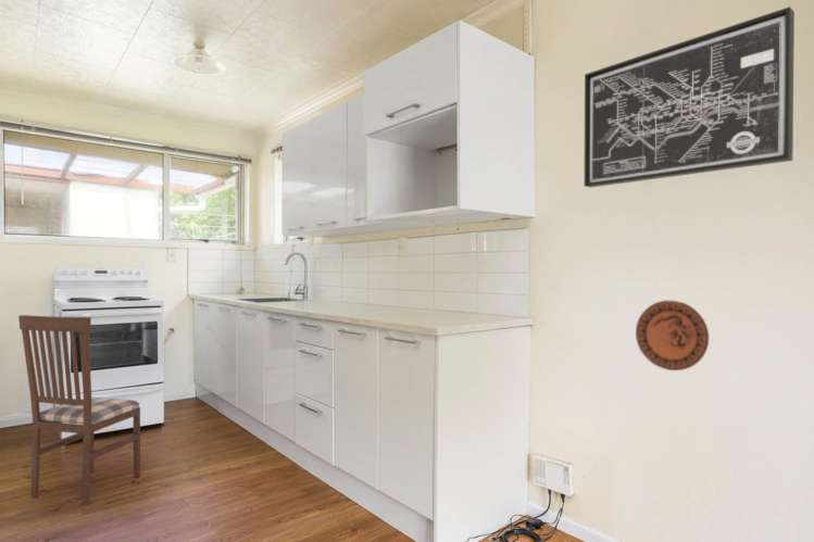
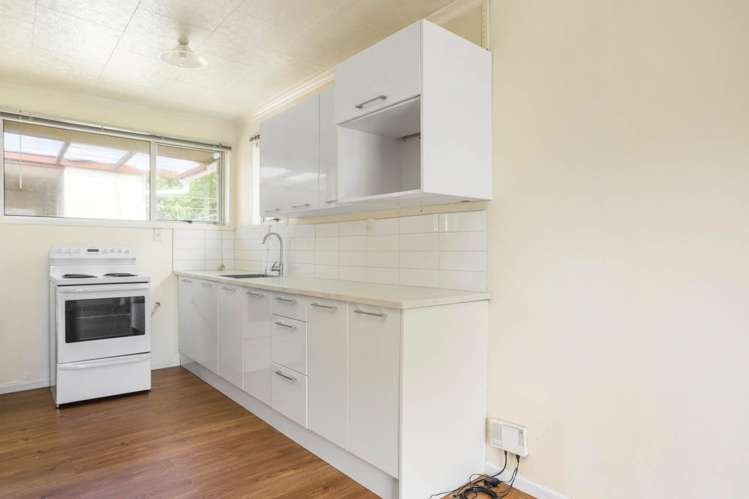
- decorative plate [635,300,710,371]
- wall art [584,5,796,189]
- dining chair [17,314,141,506]
